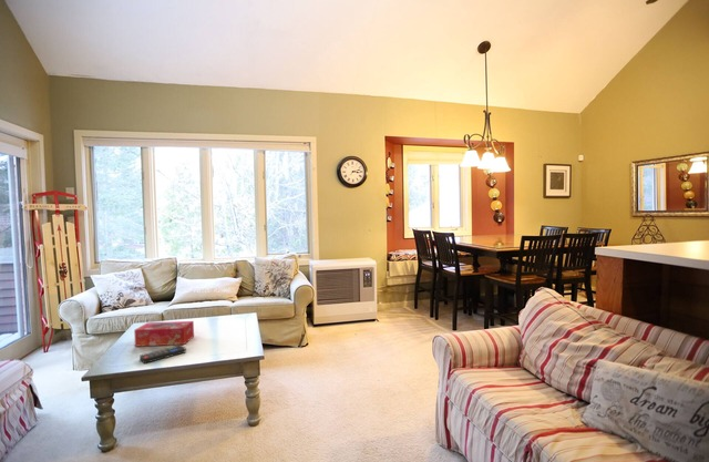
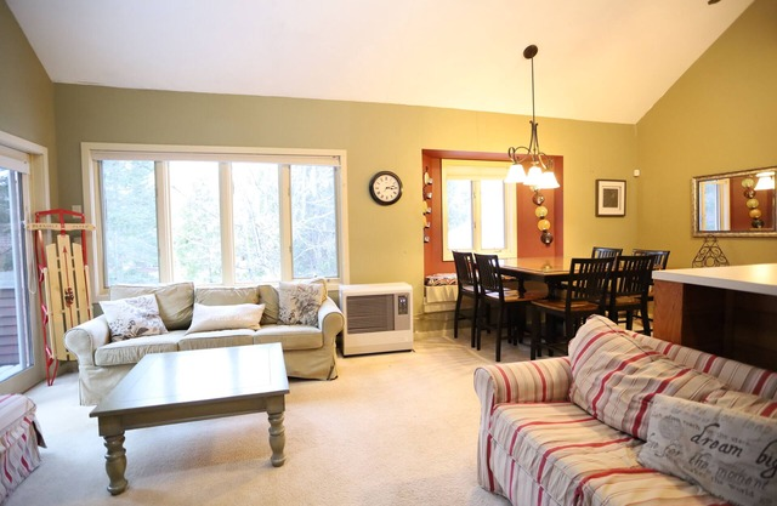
- tissue box [133,320,195,348]
- remote control [138,345,187,365]
